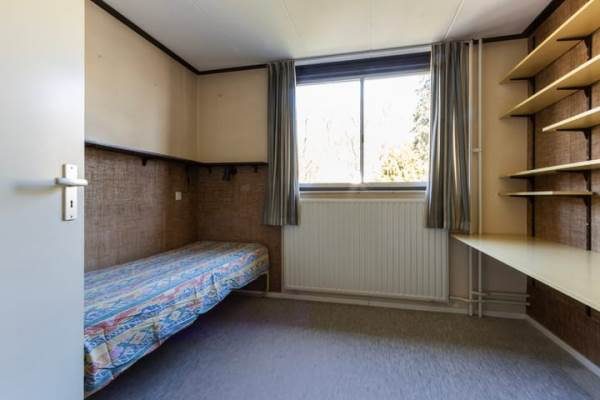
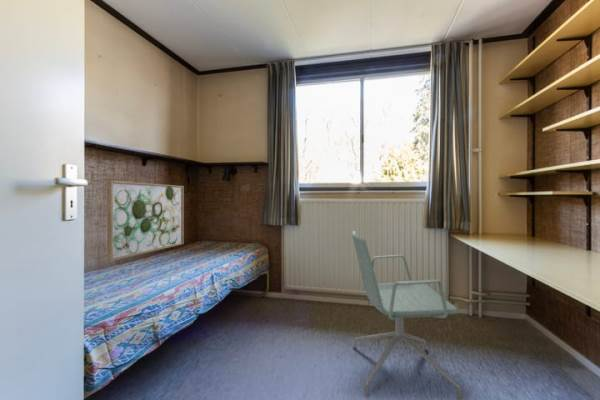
+ wall art [106,180,185,262]
+ office chair [351,230,463,400]
